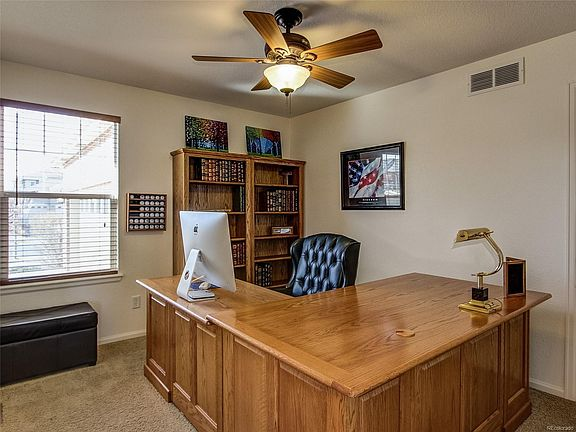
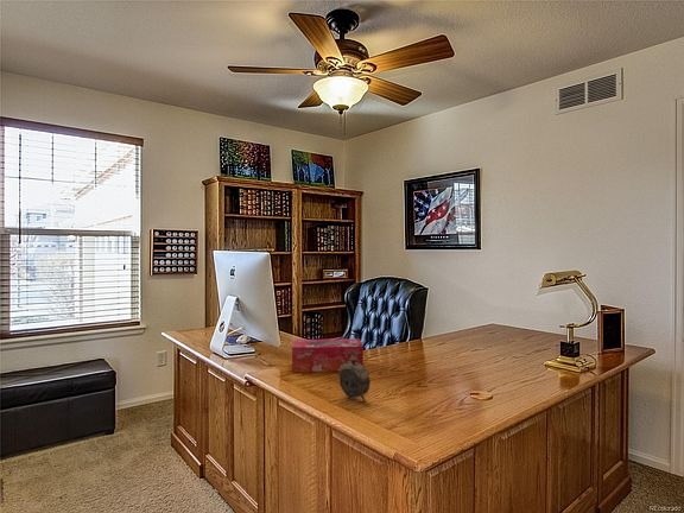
+ tissue box [291,337,365,373]
+ alarm clock [338,352,370,404]
